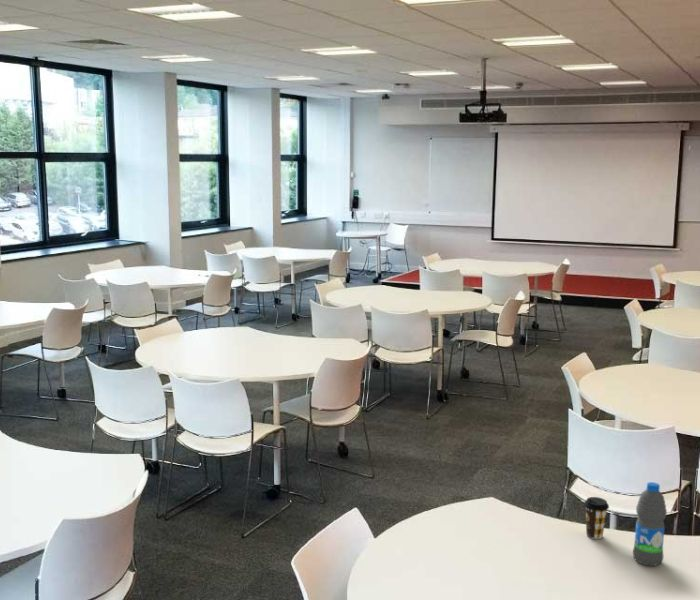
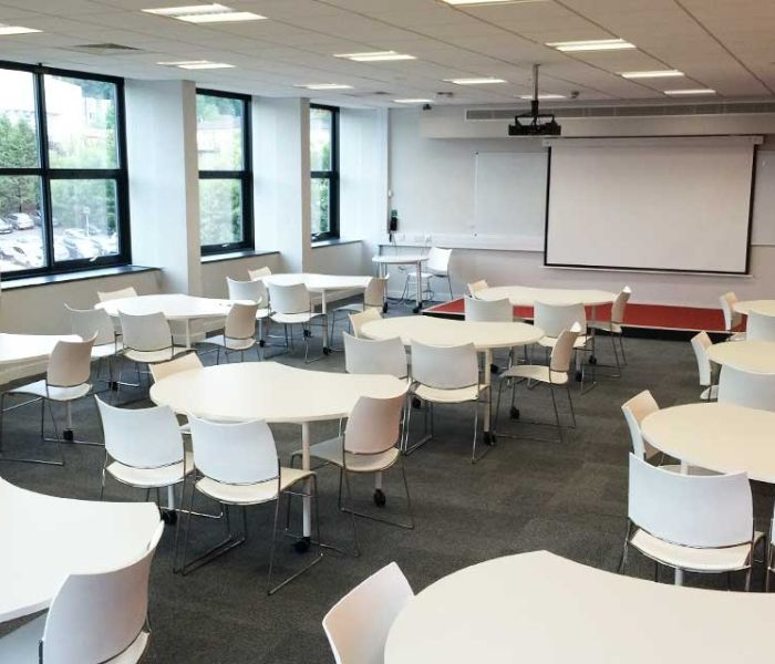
- coffee cup [583,496,610,540]
- water bottle [632,481,668,567]
